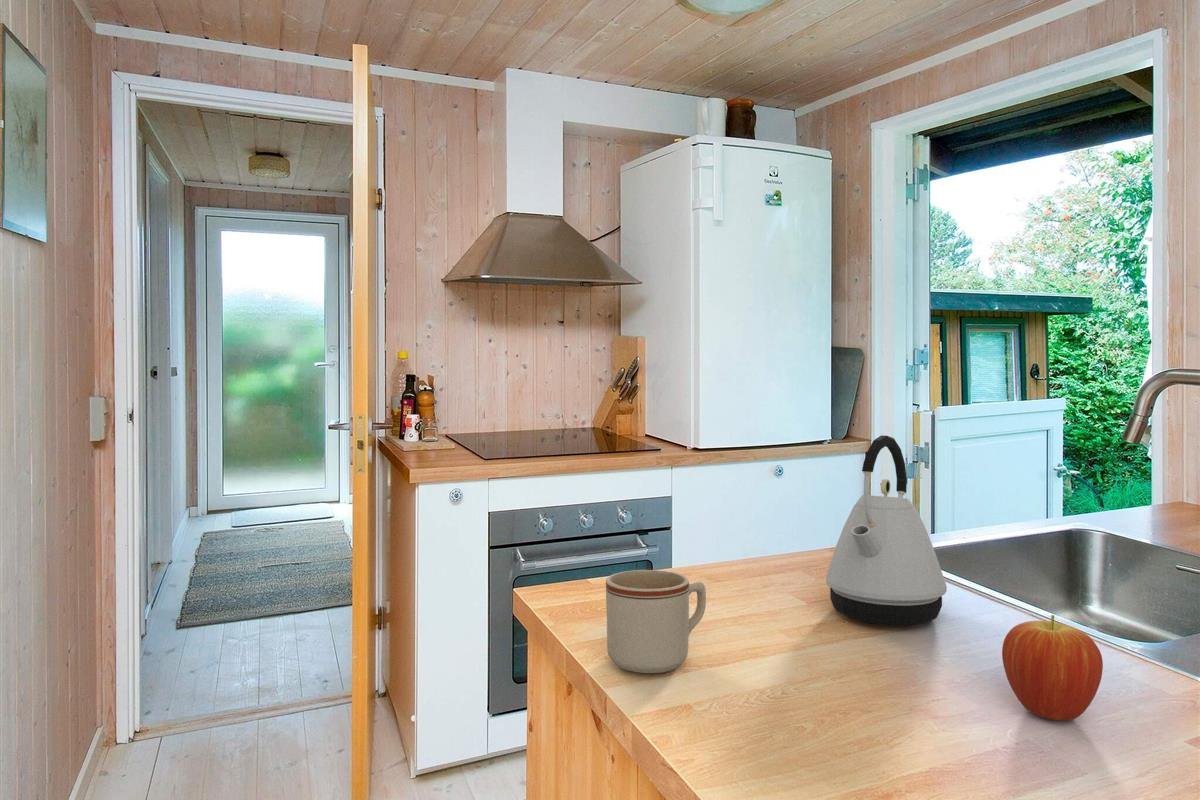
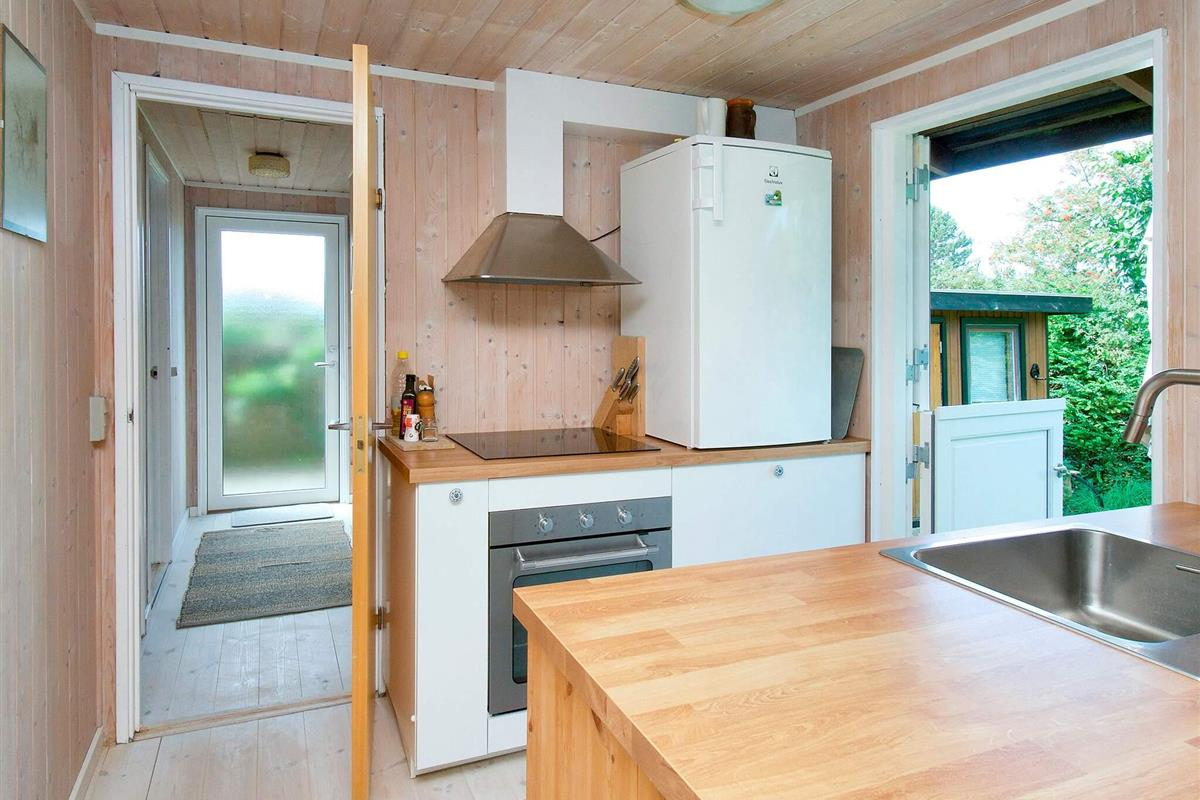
- mug [605,569,707,674]
- fruit [1001,614,1104,721]
- kettle [825,434,948,627]
